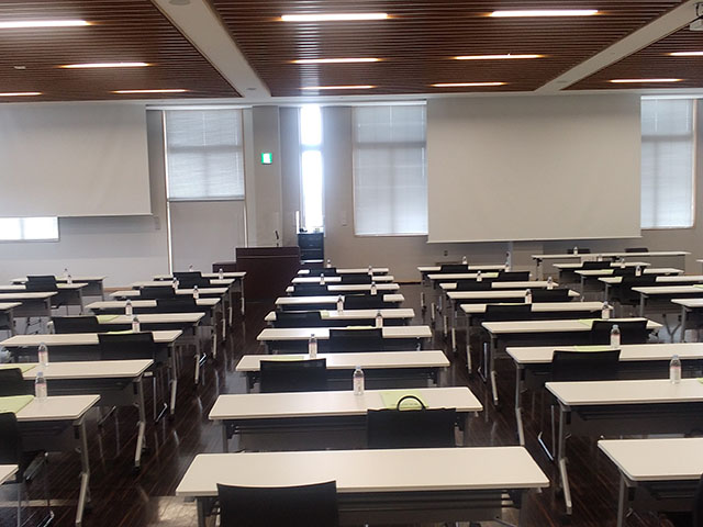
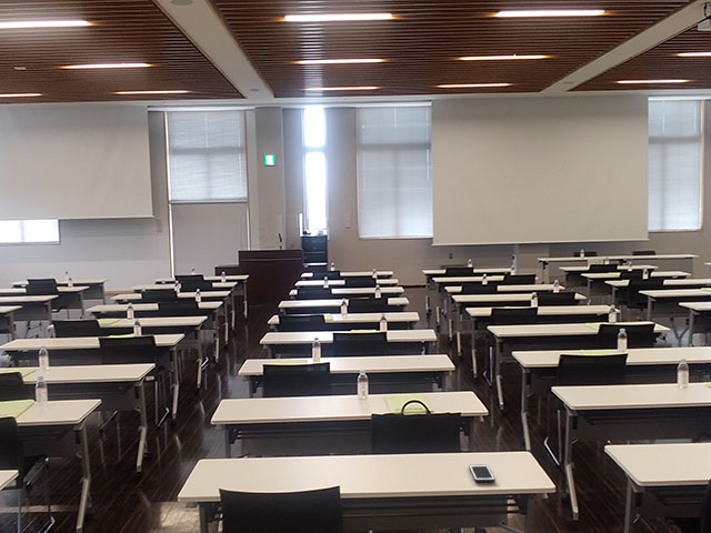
+ cell phone [468,463,495,483]
